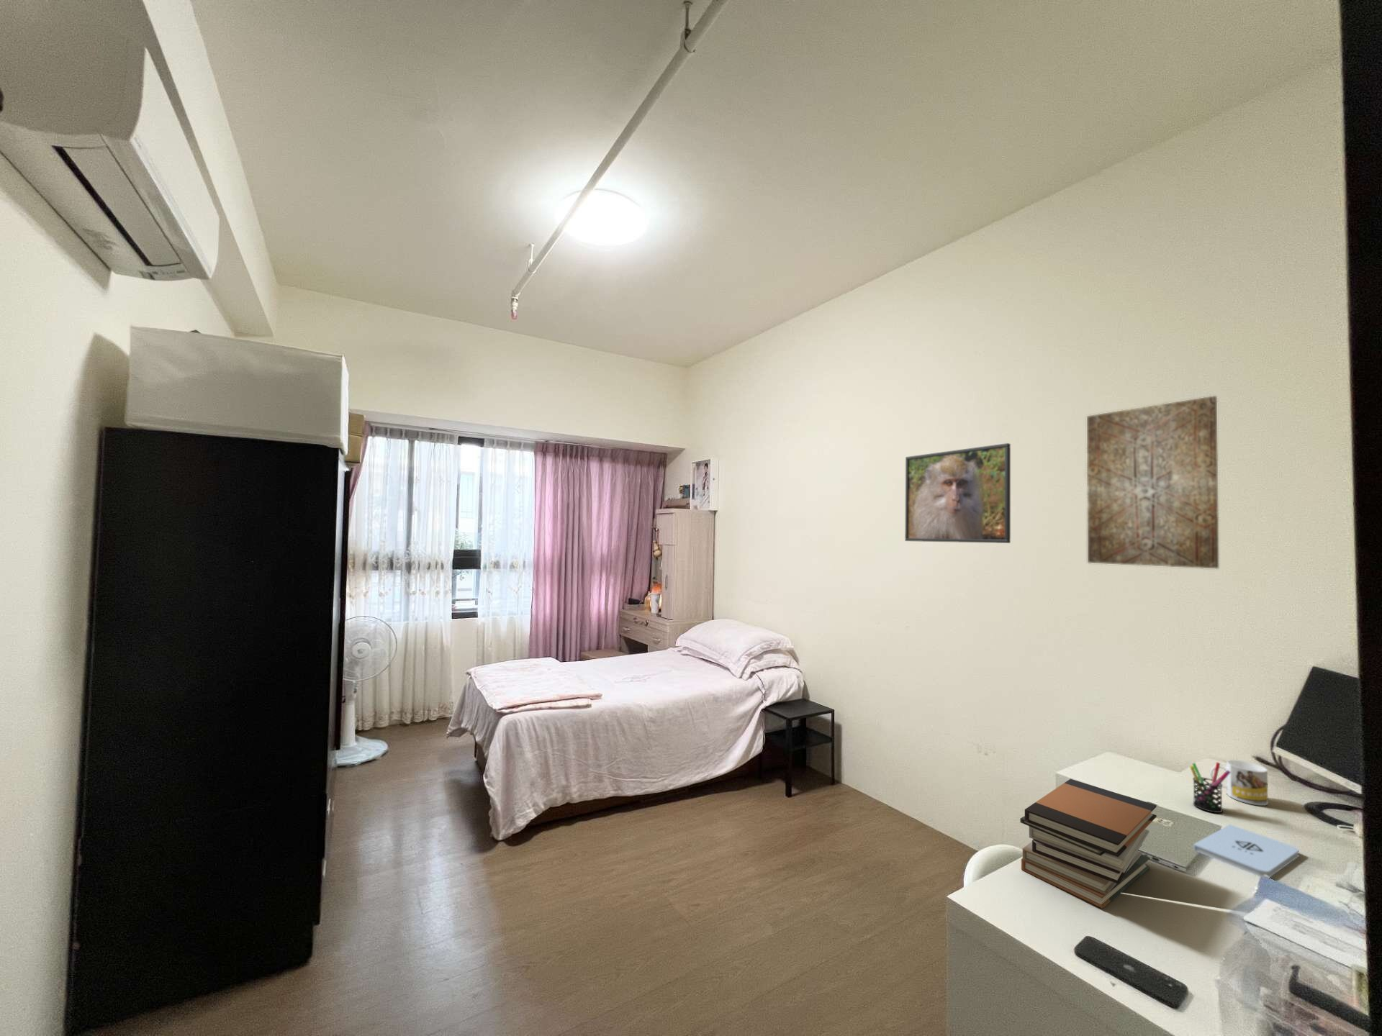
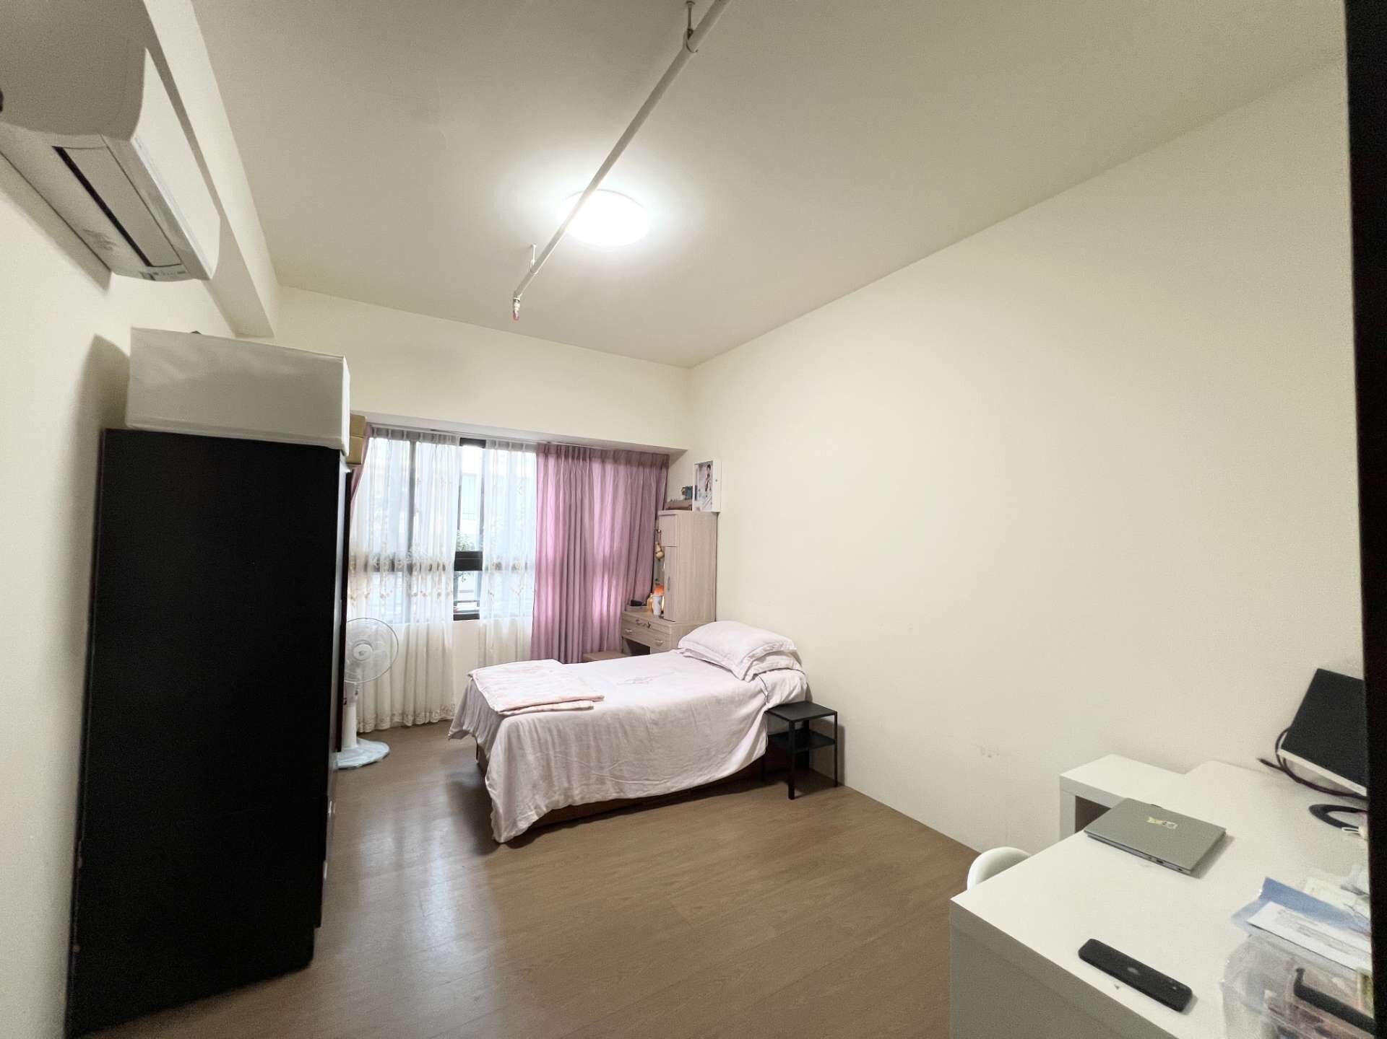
- book stack [1020,778,1158,910]
- pen holder [1189,761,1231,814]
- wall art [1086,395,1220,569]
- notepad [1193,824,1300,878]
- mug [1209,758,1268,806]
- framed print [904,443,1011,544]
